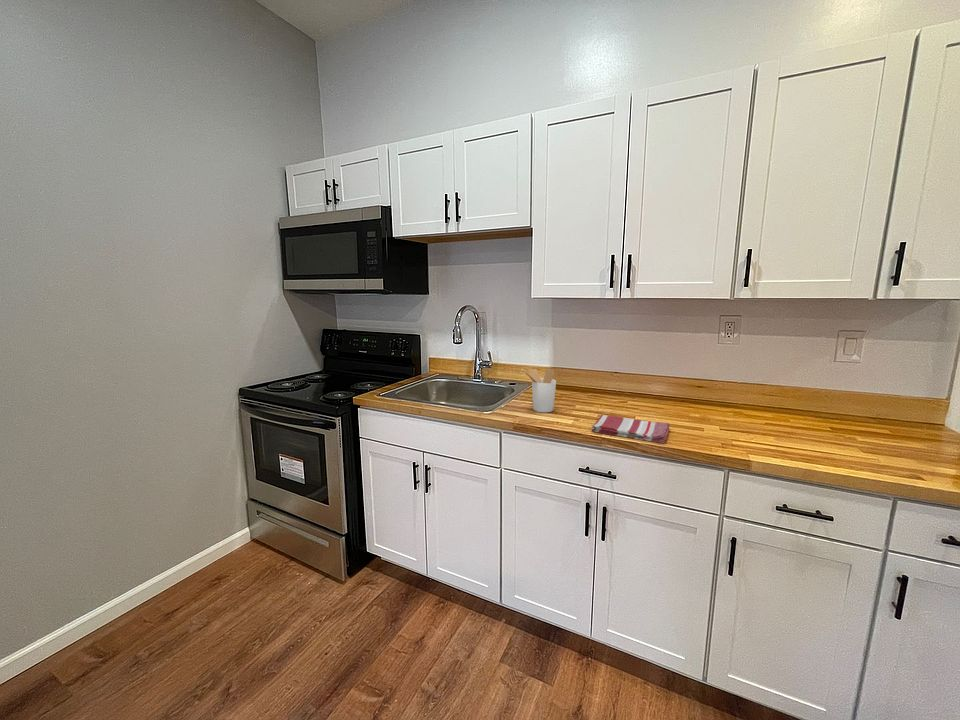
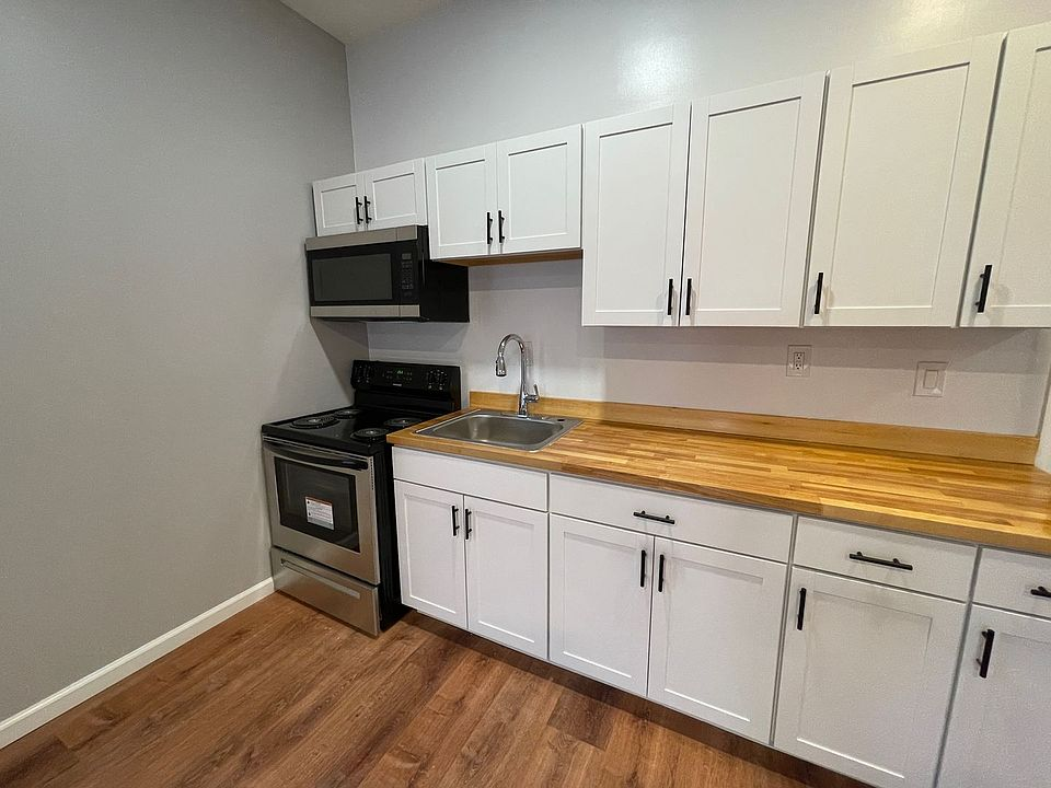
- dish towel [590,414,670,444]
- utensil holder [521,367,557,413]
